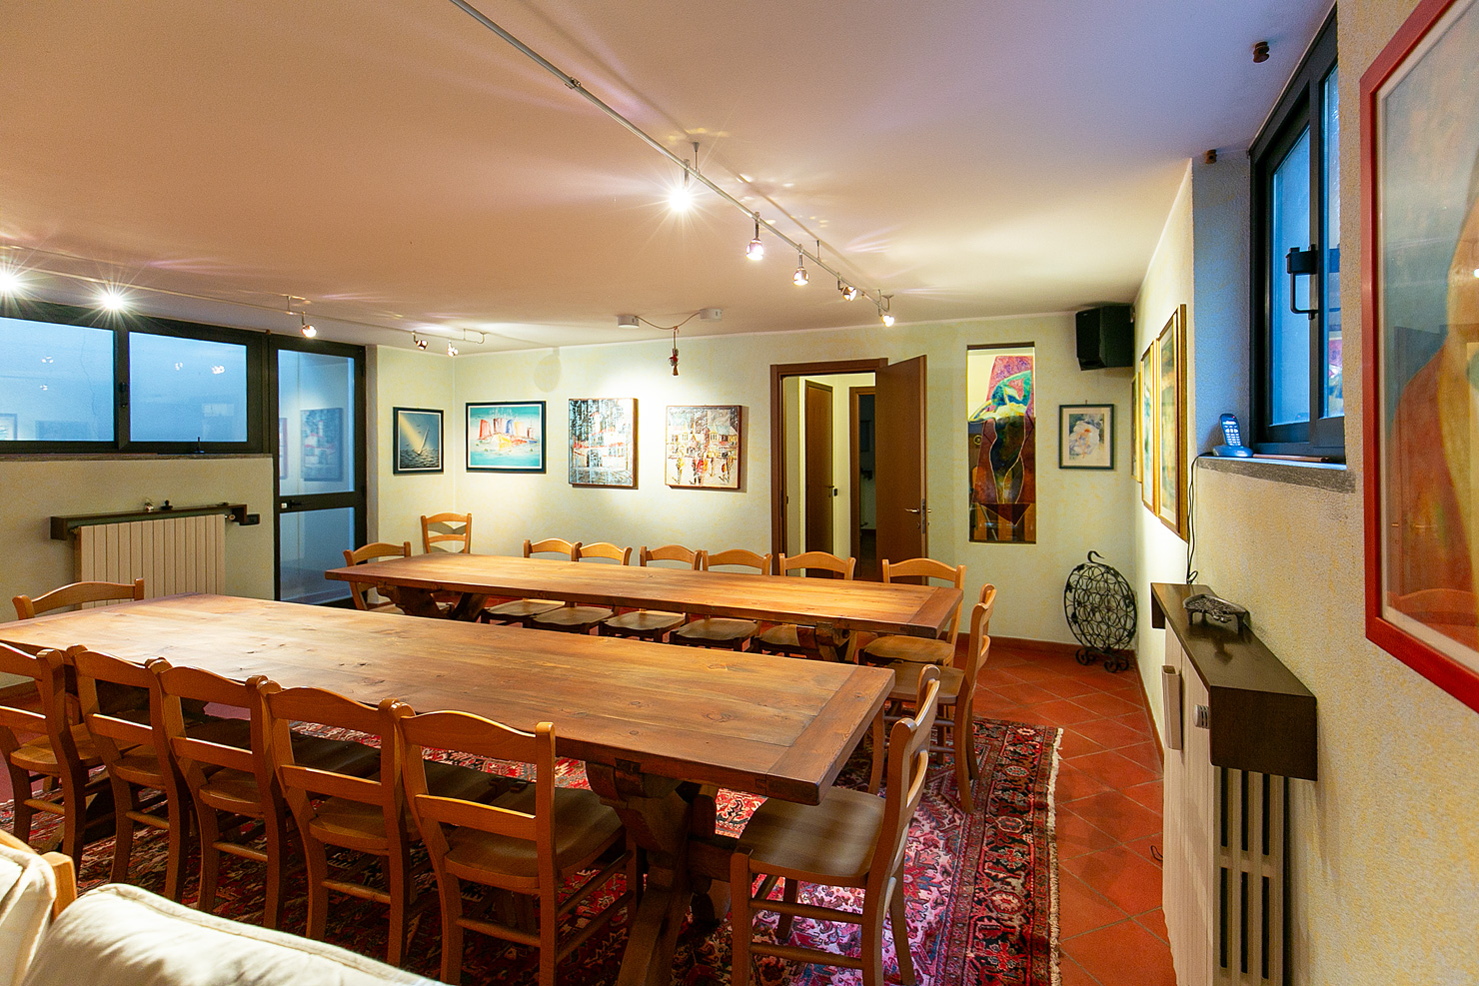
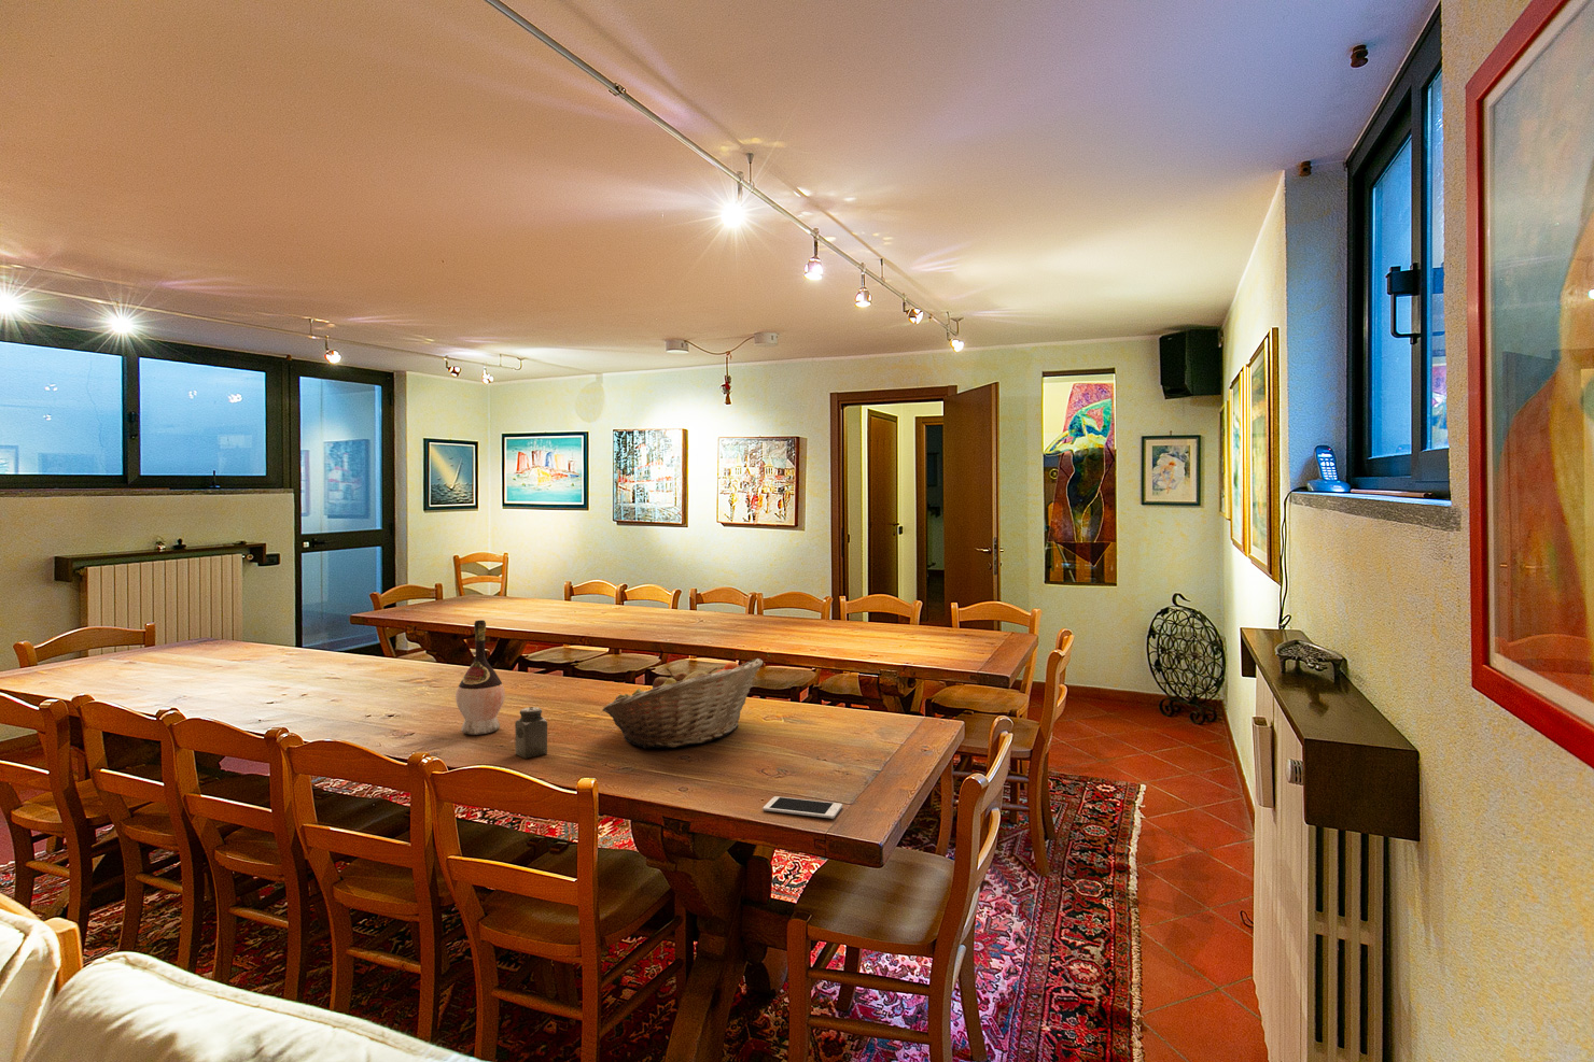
+ wine bottle [454,619,506,736]
+ fruit basket [602,658,764,749]
+ salt shaker [514,706,548,760]
+ cell phone [763,795,843,820]
